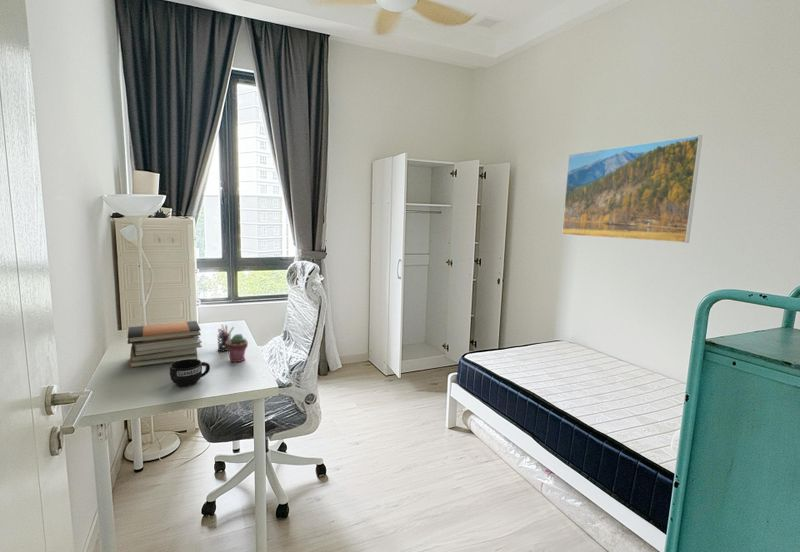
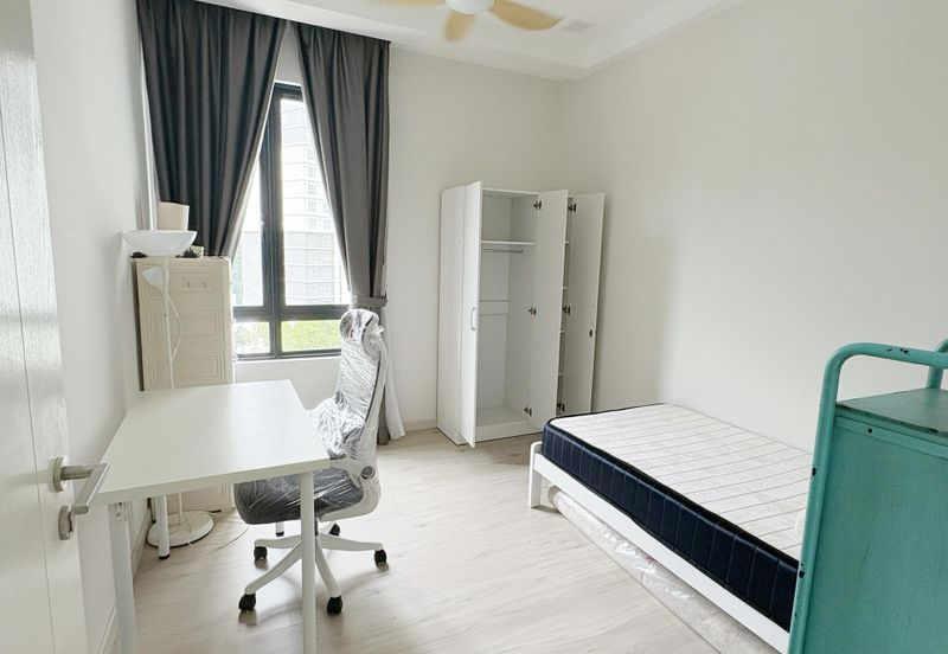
- potted succulent [226,333,249,363]
- mug [169,359,211,388]
- pen holder [216,324,235,352]
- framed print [561,134,704,244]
- book stack [126,320,203,369]
